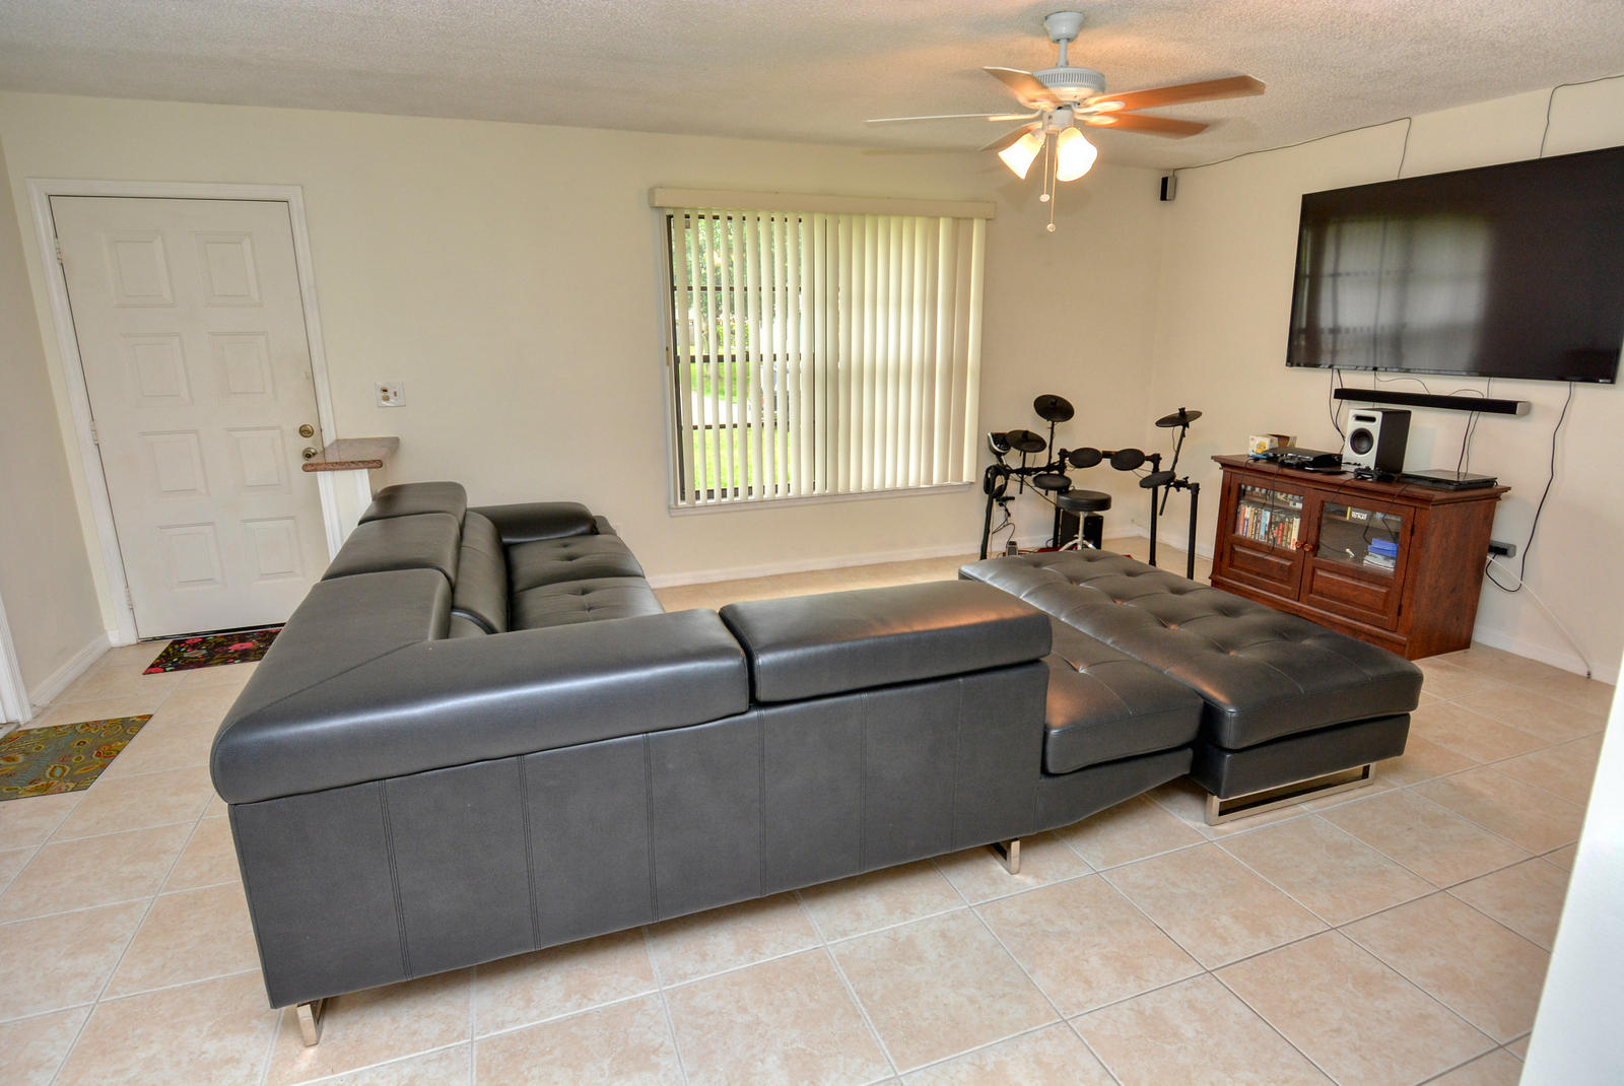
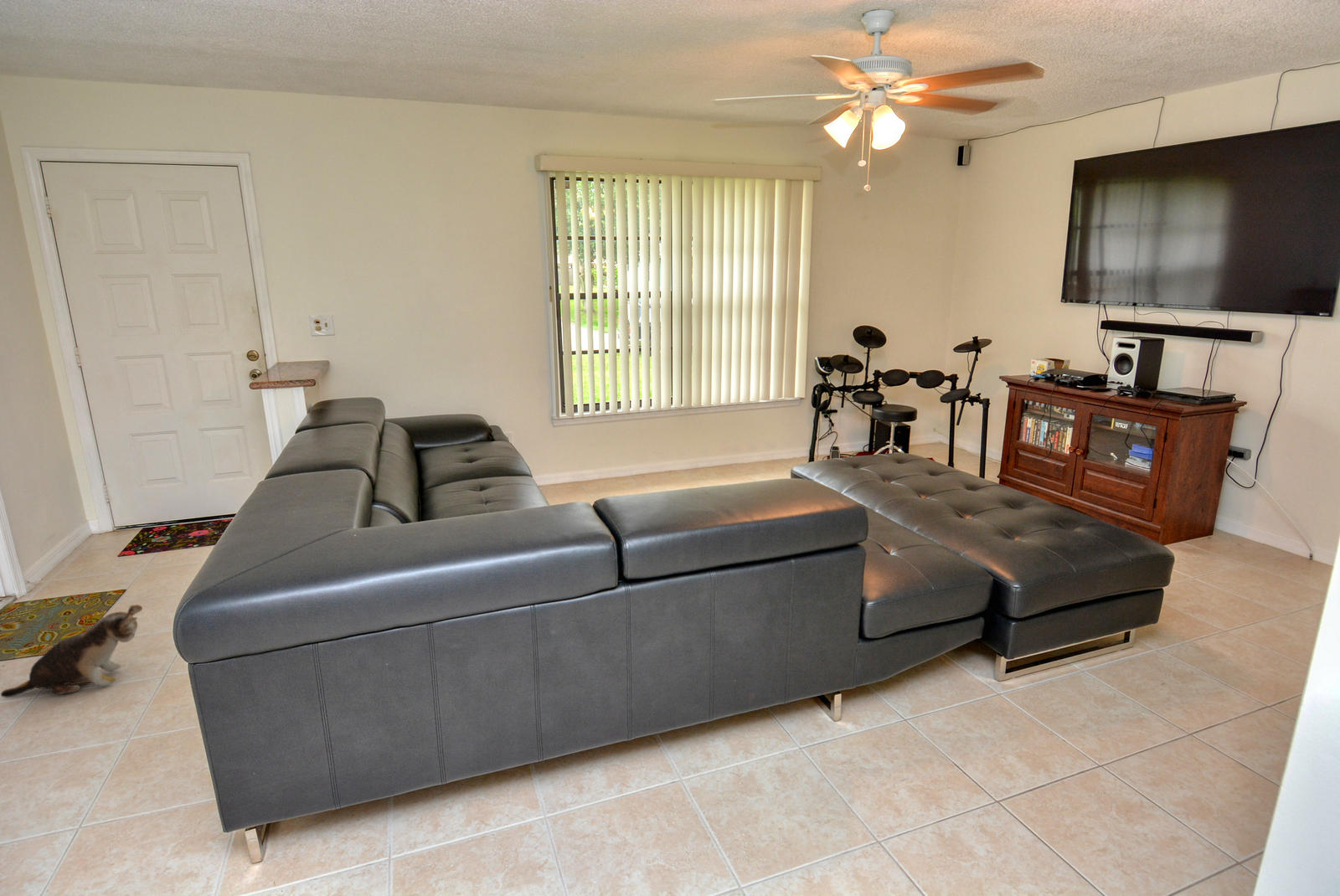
+ plush toy [0,604,143,698]
